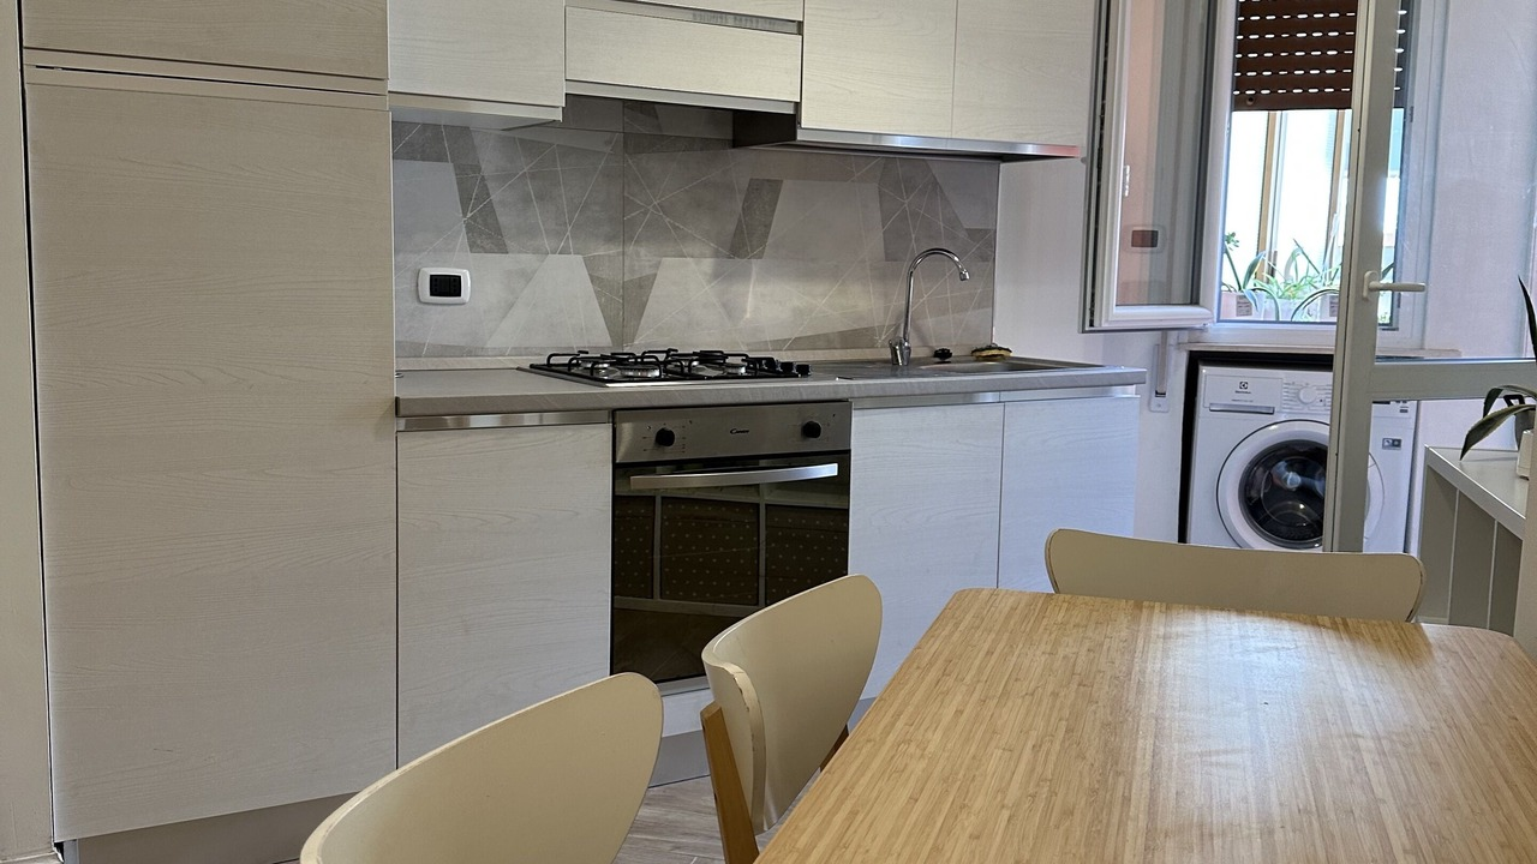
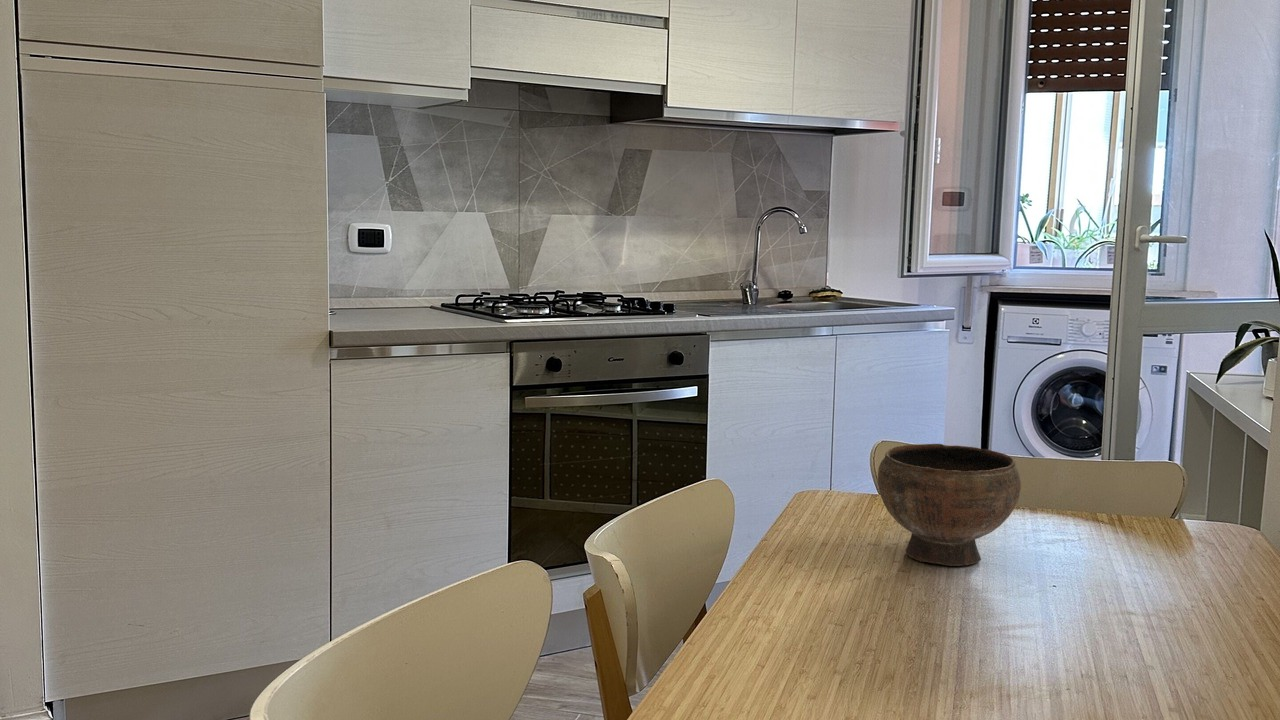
+ bowl [877,443,1022,567]
